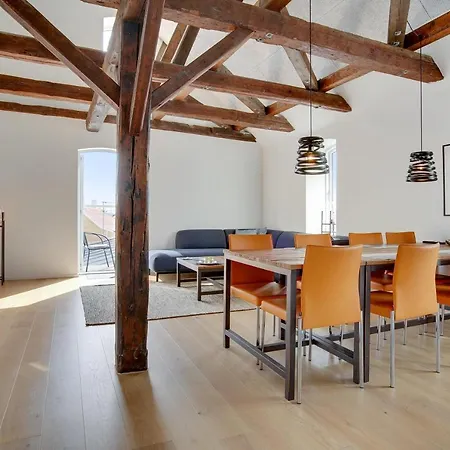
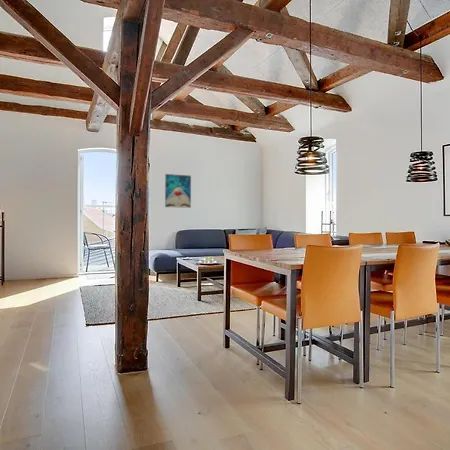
+ wall art [164,173,192,209]
